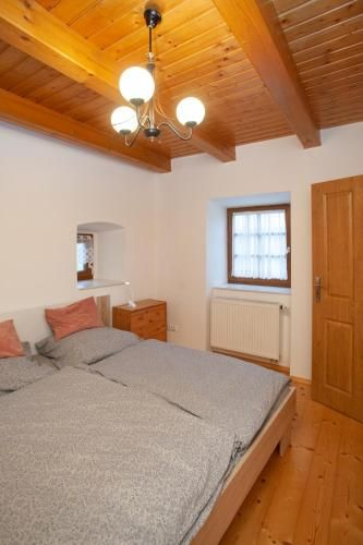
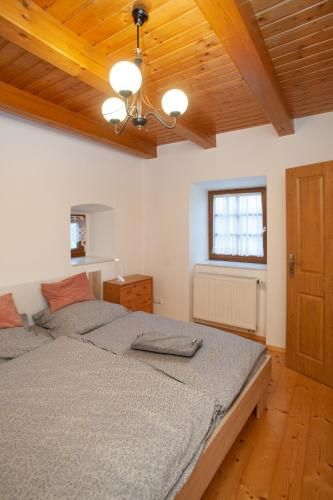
+ serving tray [130,331,204,357]
